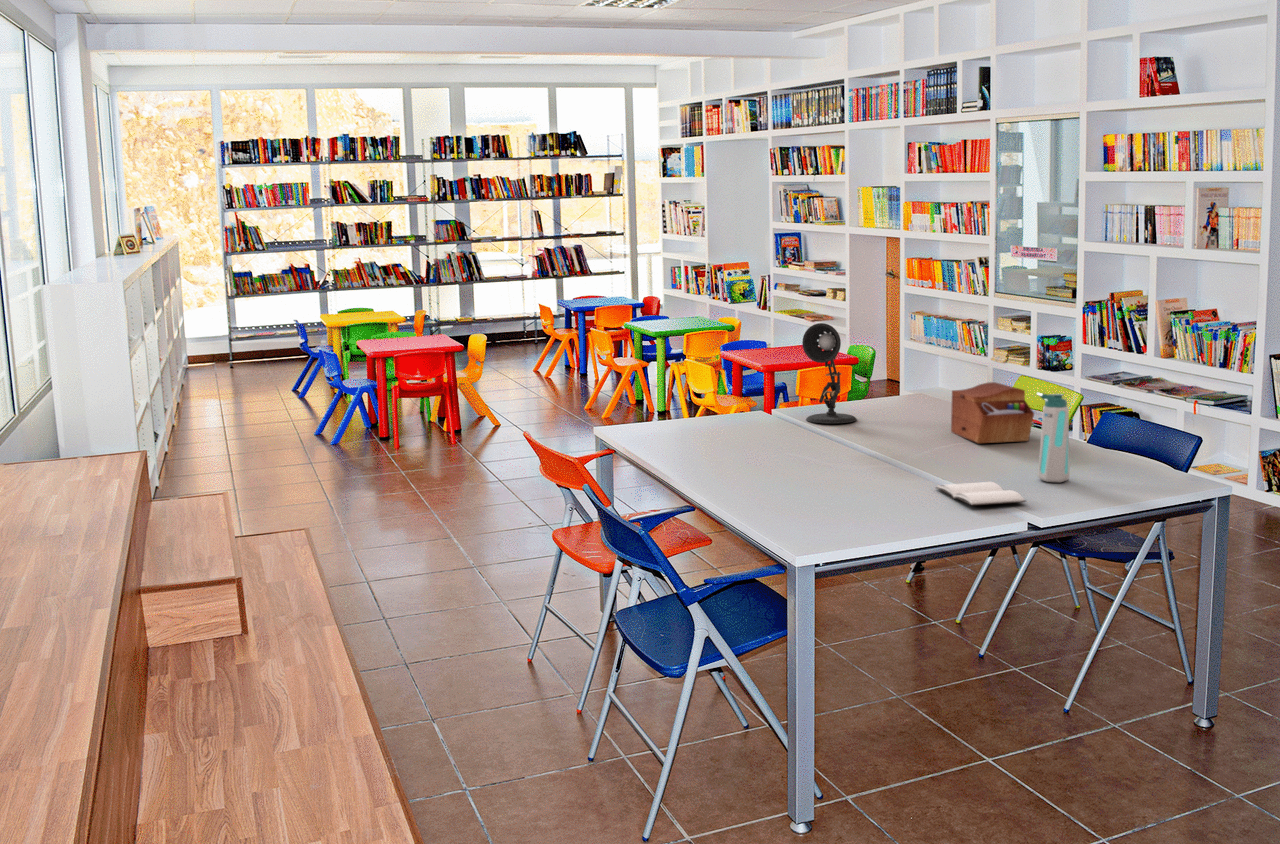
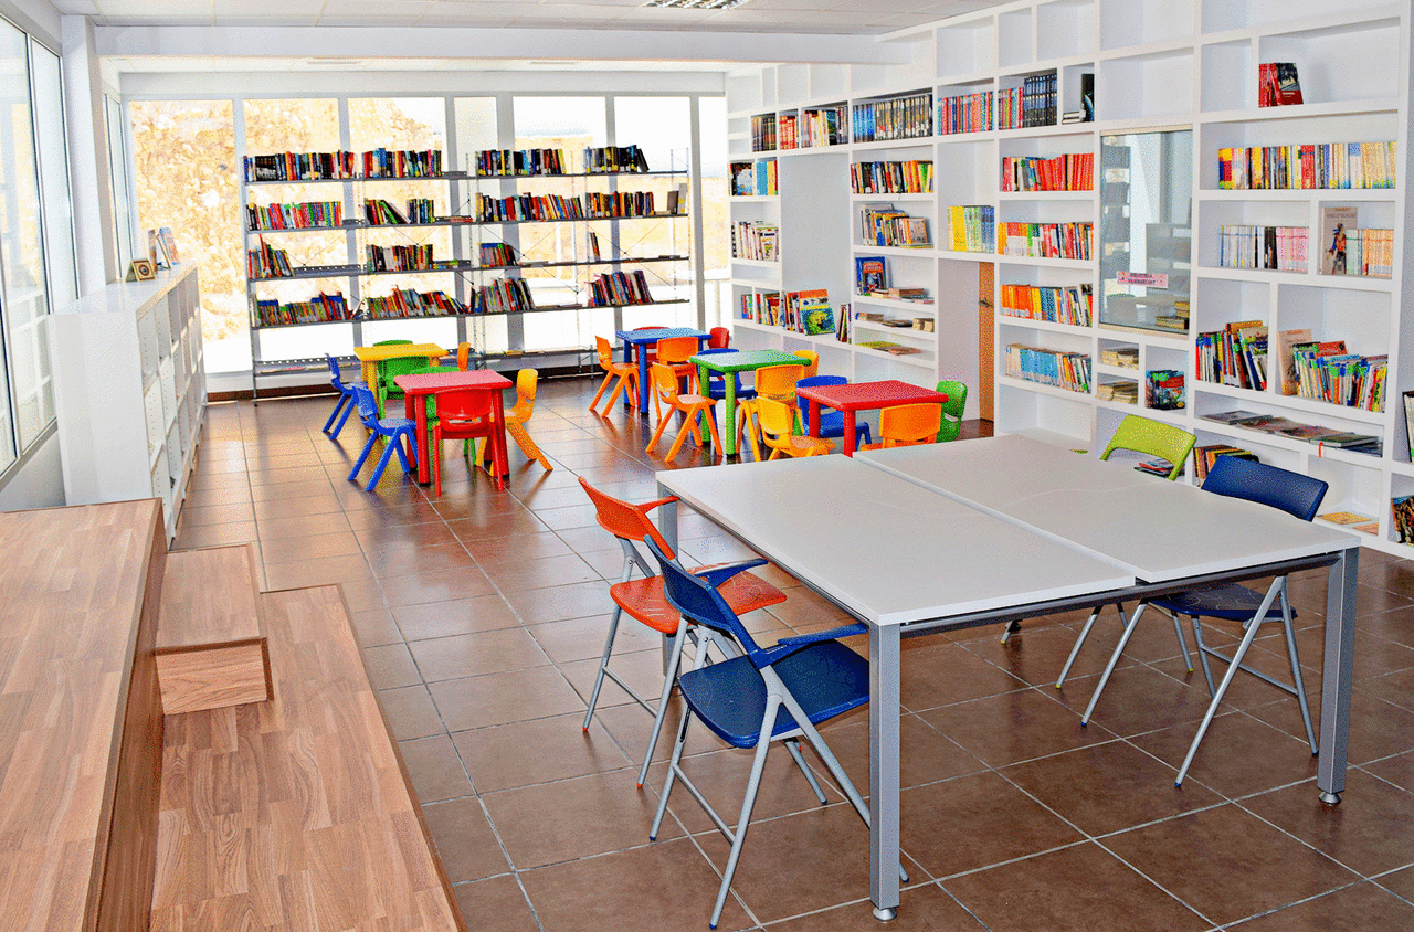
- desk lamp [801,322,858,424]
- water bottle [1036,391,1071,483]
- sewing box [950,381,1035,444]
- book [934,481,1028,507]
